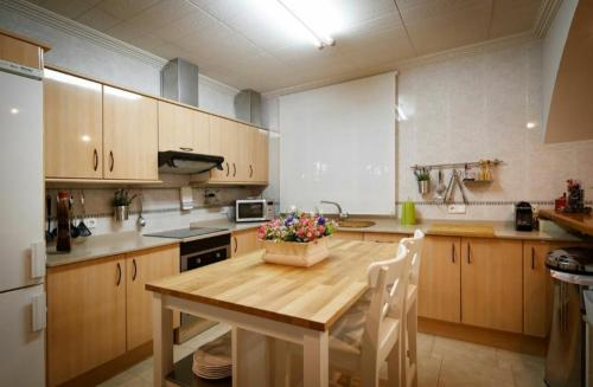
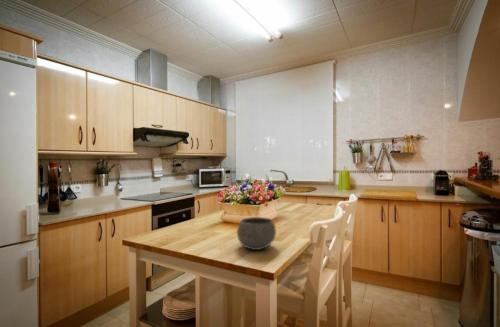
+ bowl [236,216,277,251]
